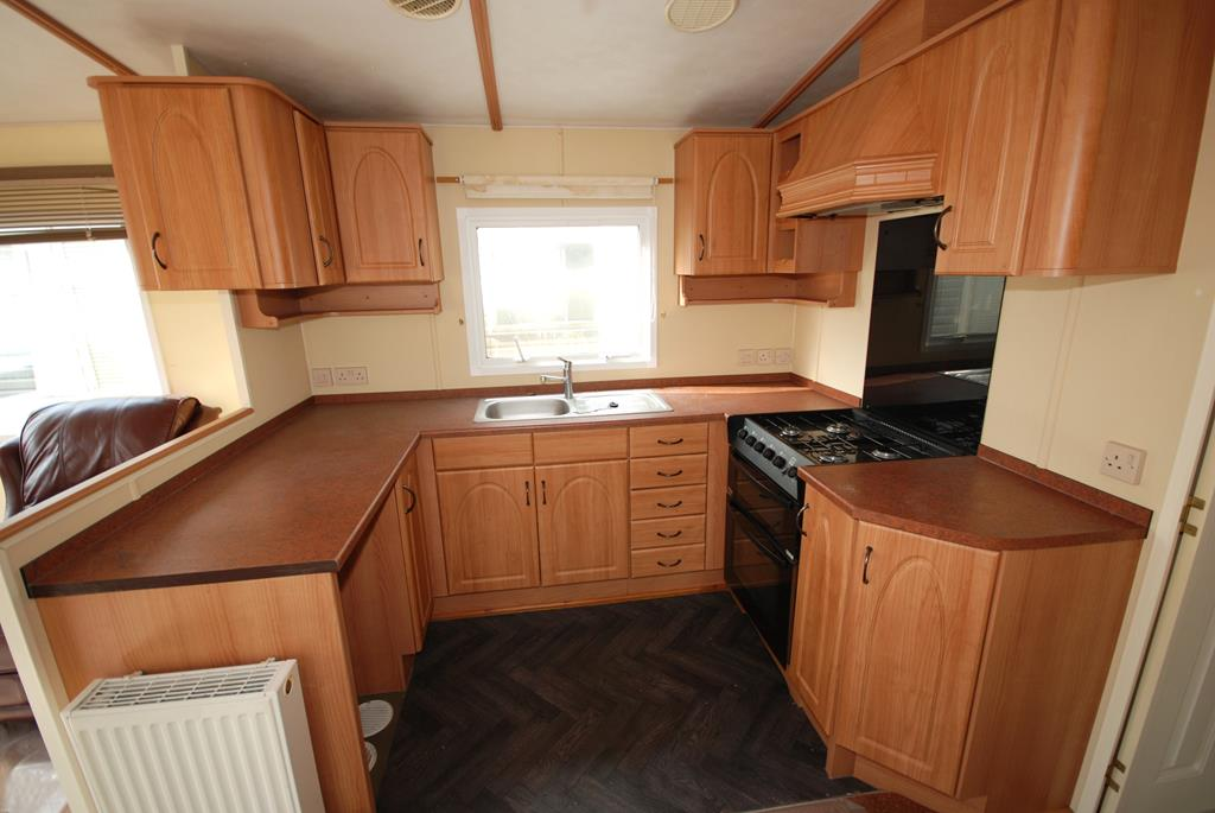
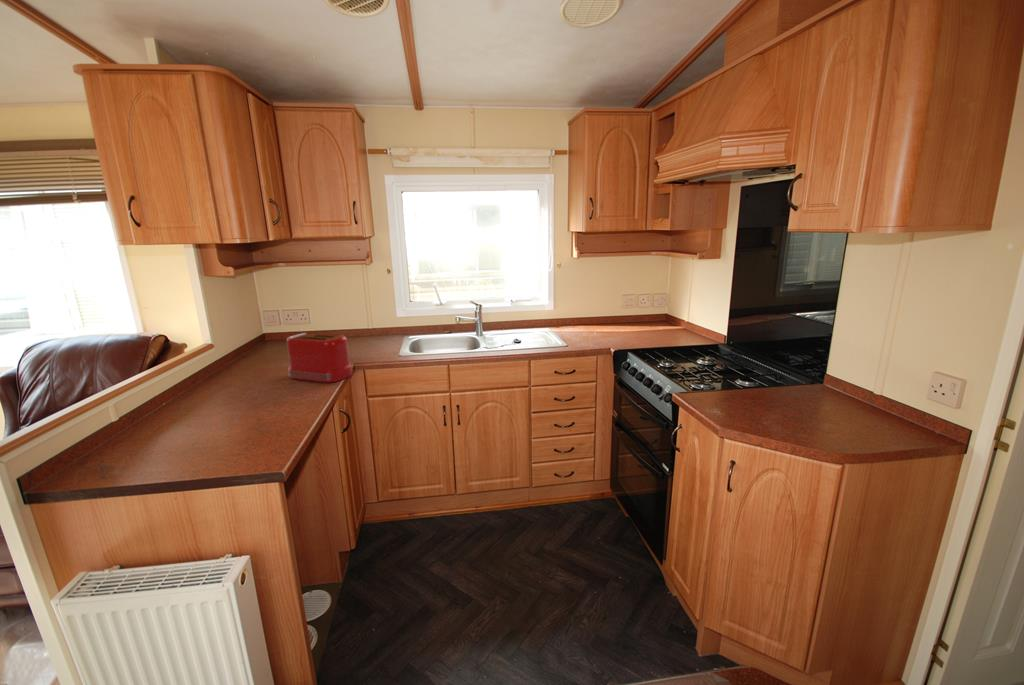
+ toaster [286,332,354,384]
